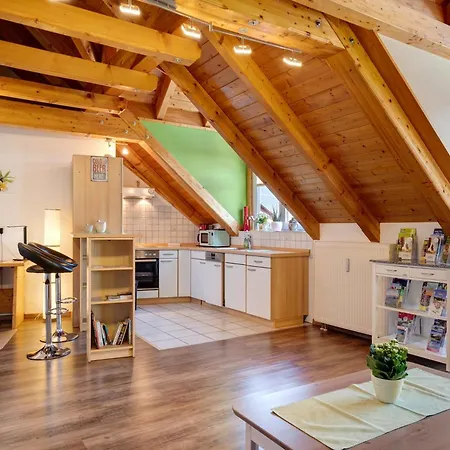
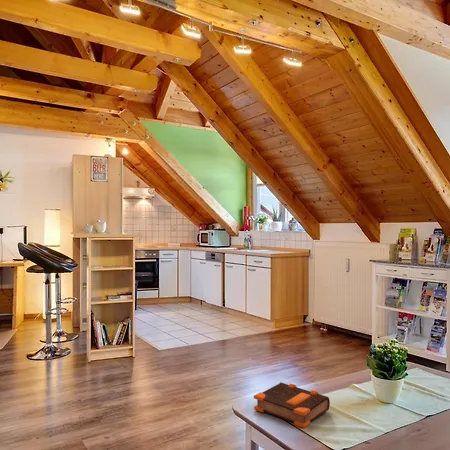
+ bible [253,381,331,429]
